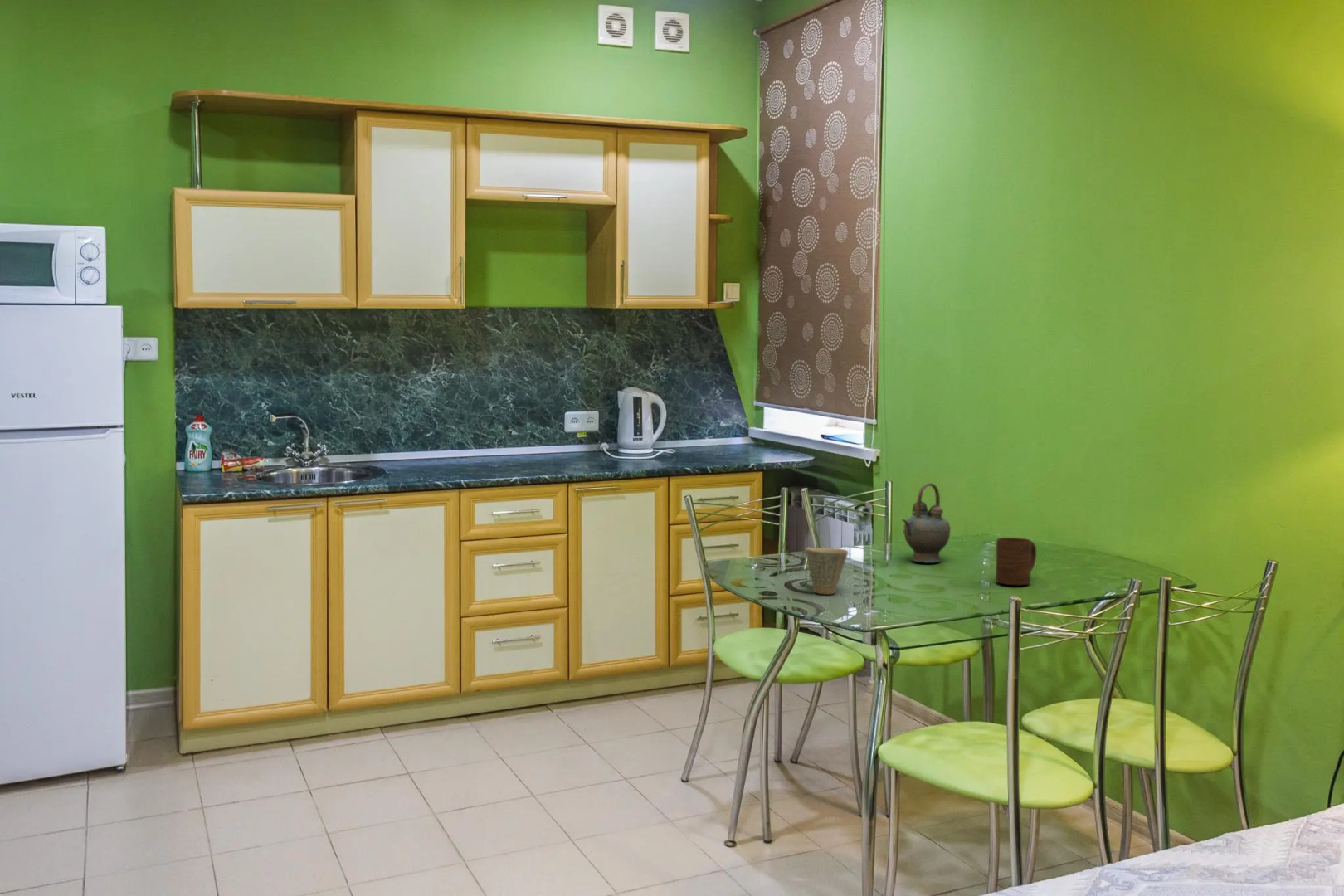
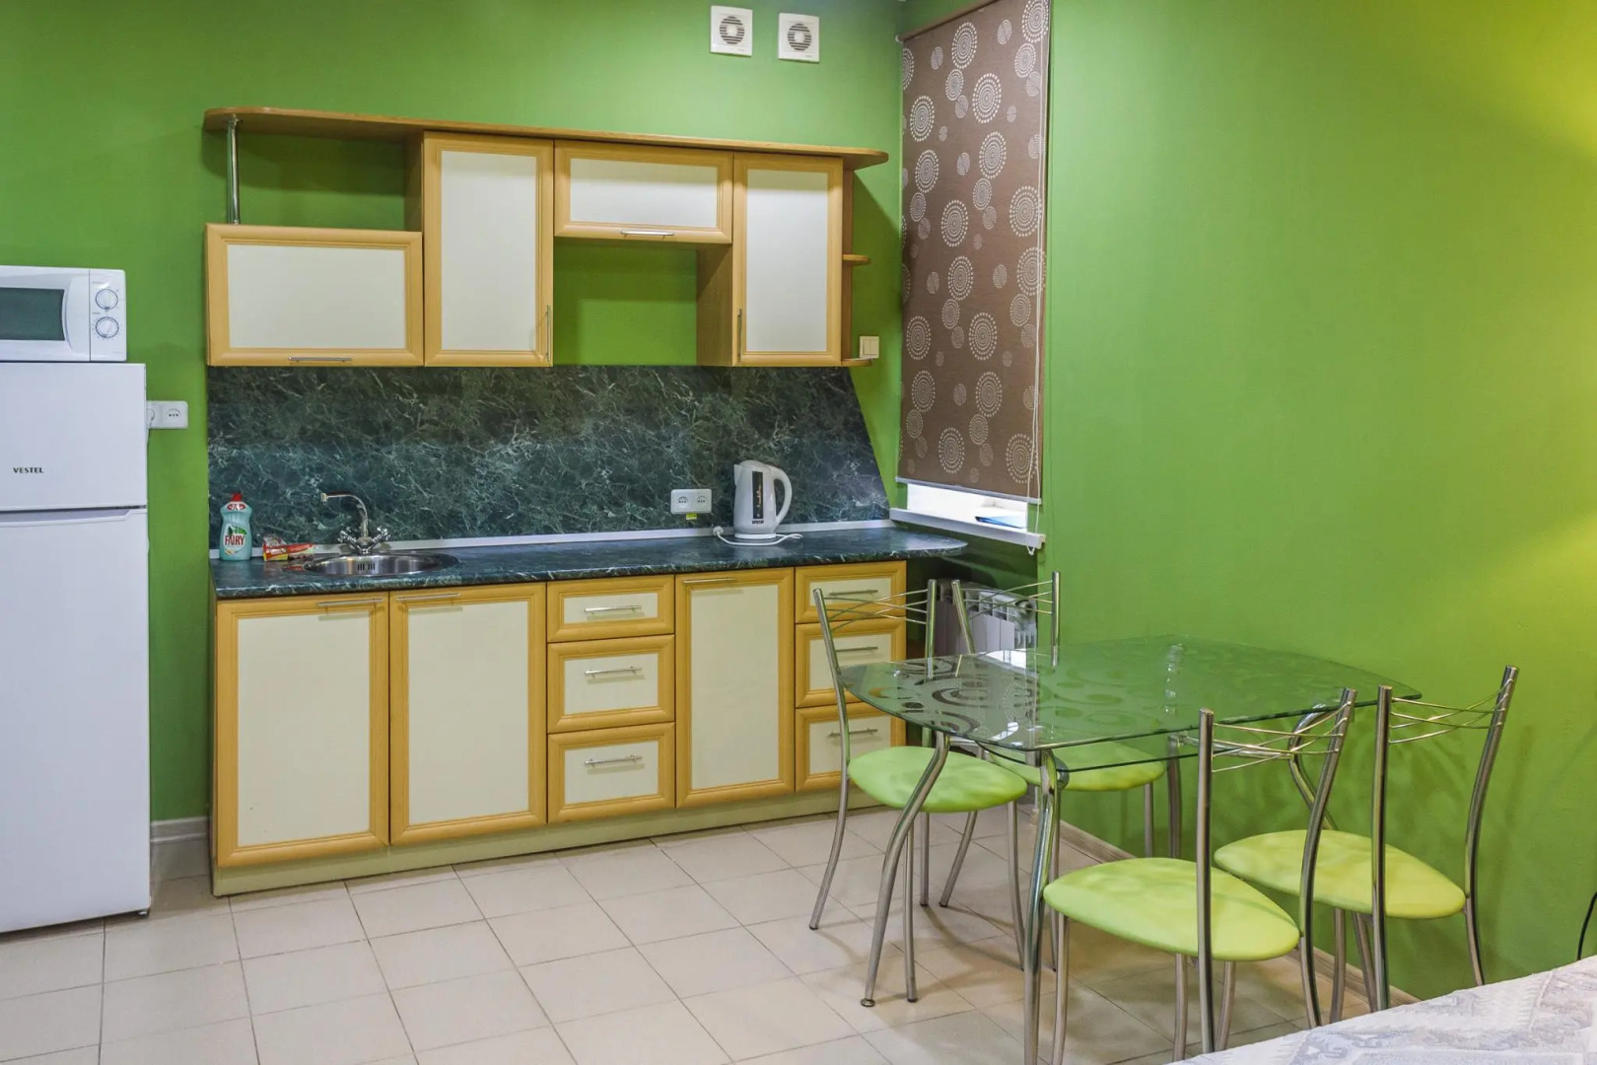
- teapot [901,482,952,564]
- cup [995,537,1037,586]
- cup [805,547,849,595]
